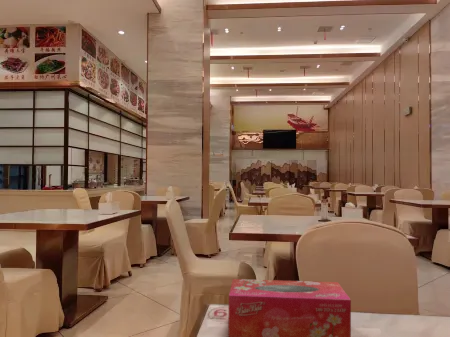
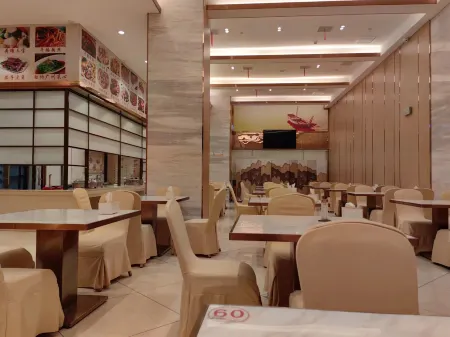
- tissue box [227,278,352,337]
